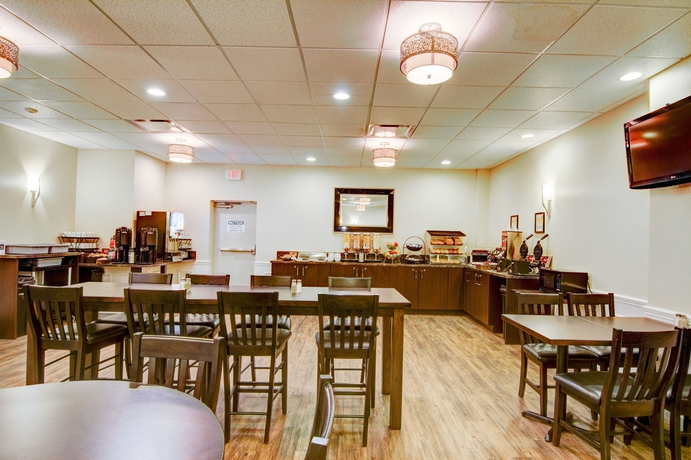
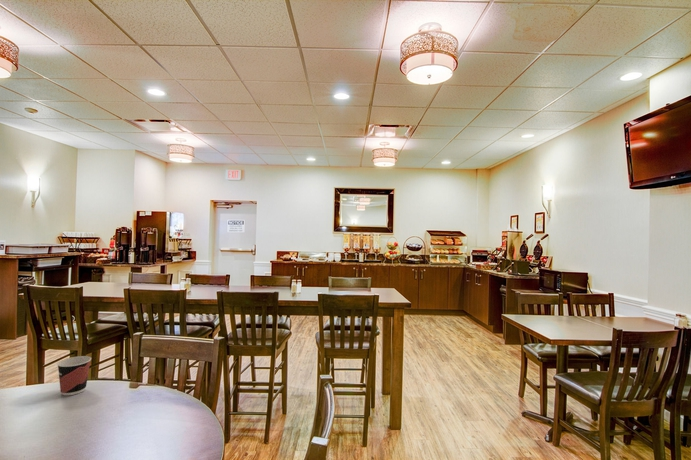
+ cup [56,355,92,396]
